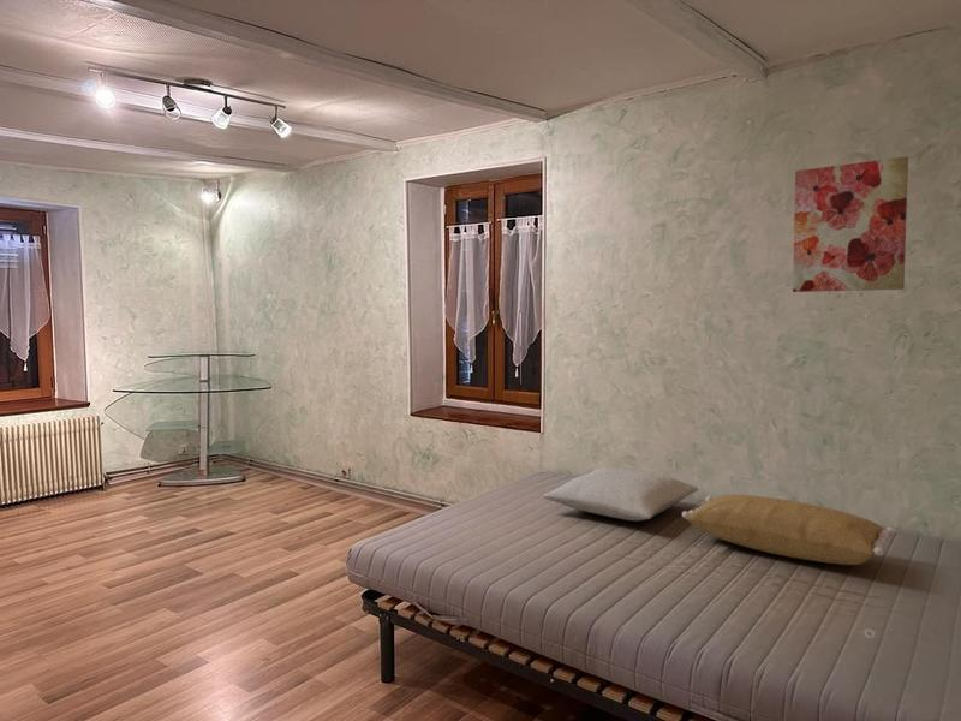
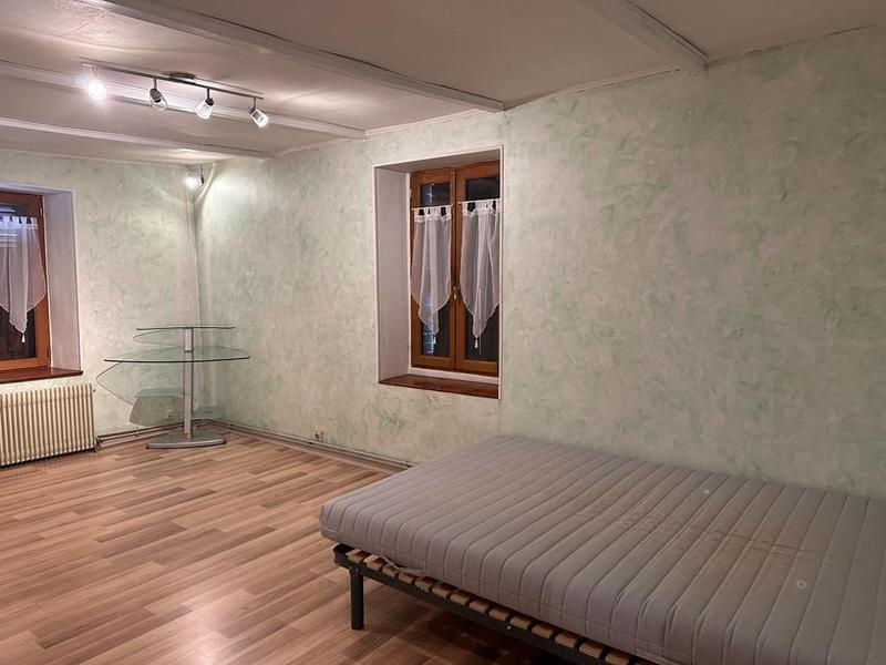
- pillow [542,466,699,522]
- pillow [681,494,896,566]
- wall art [792,155,909,293]
